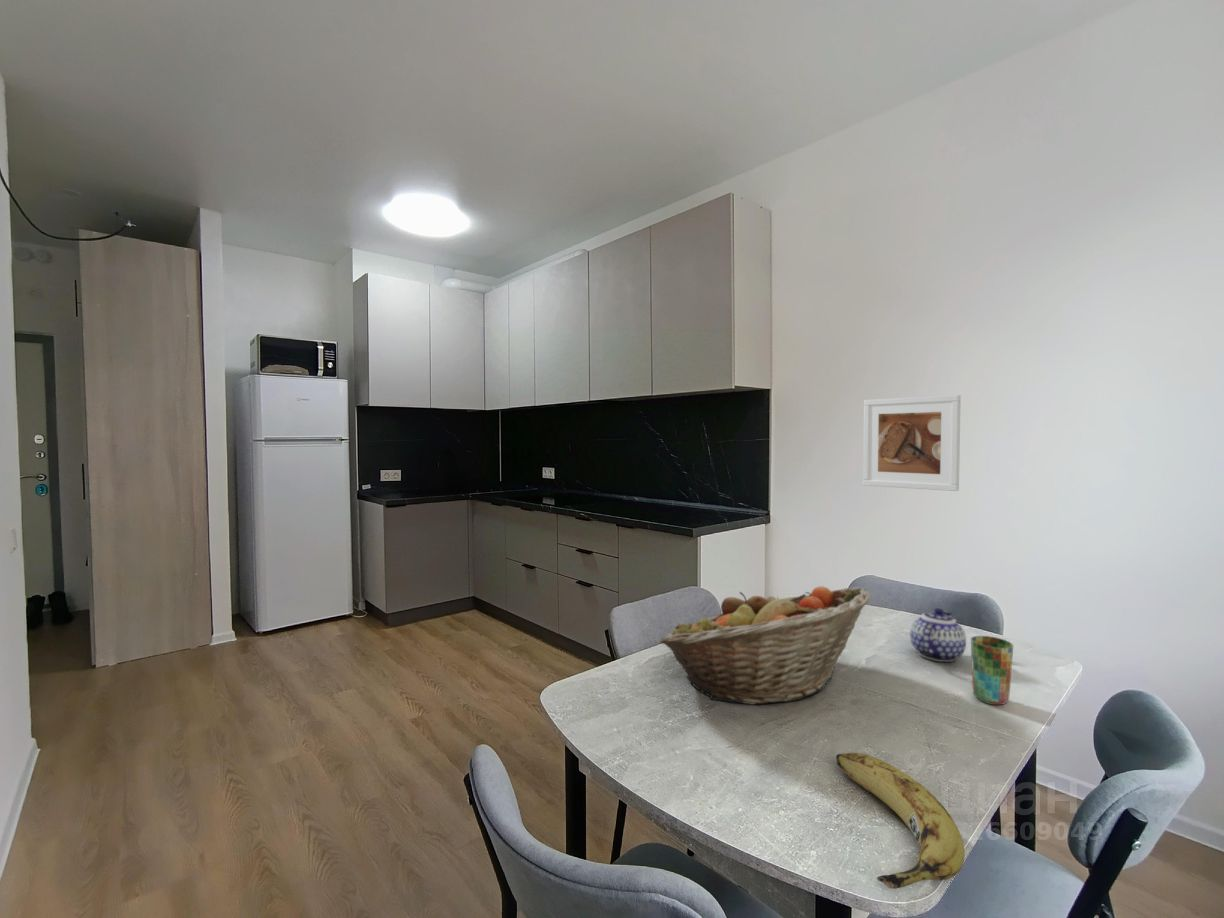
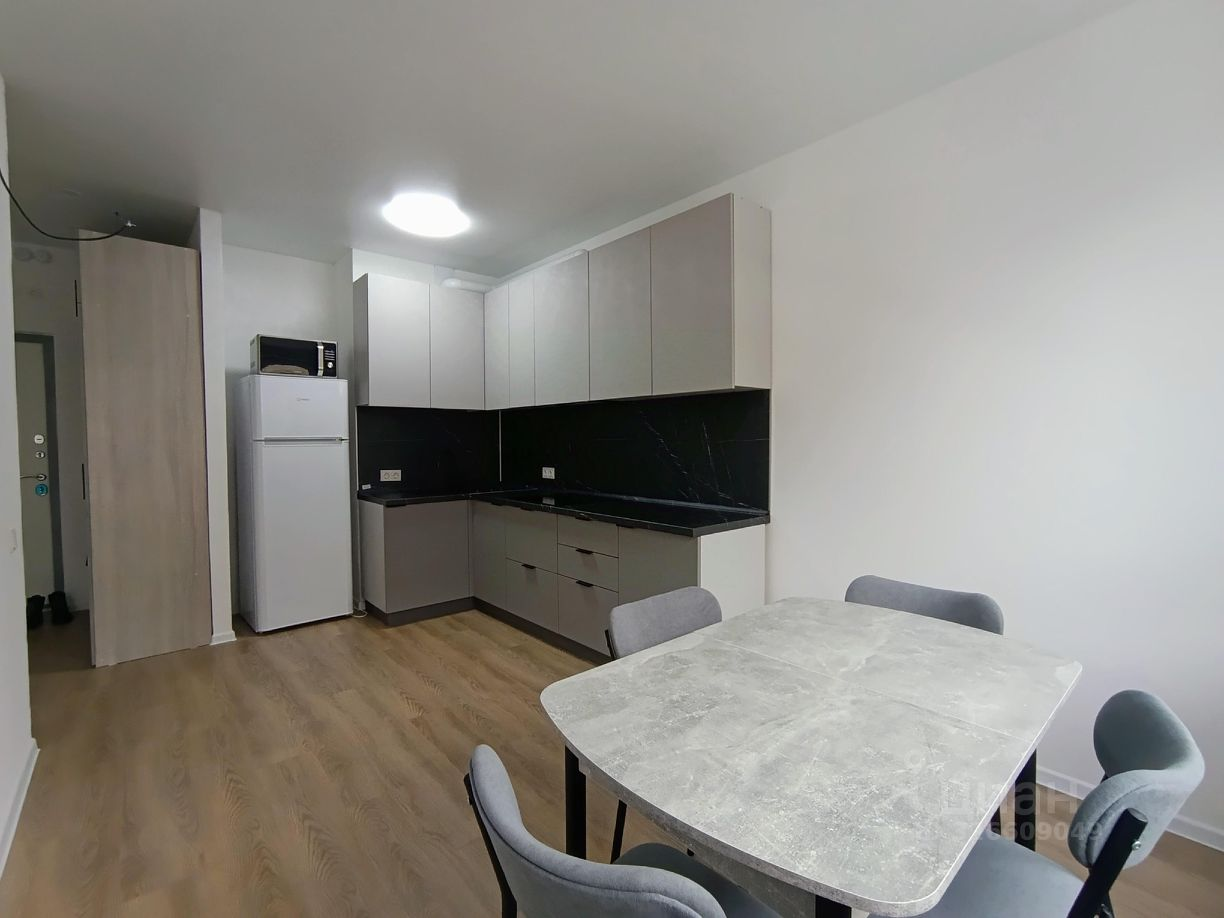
- fruit [835,752,966,890]
- fruit basket [659,585,871,706]
- cup [970,635,1014,706]
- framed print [862,394,962,492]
- teapot [909,607,967,663]
